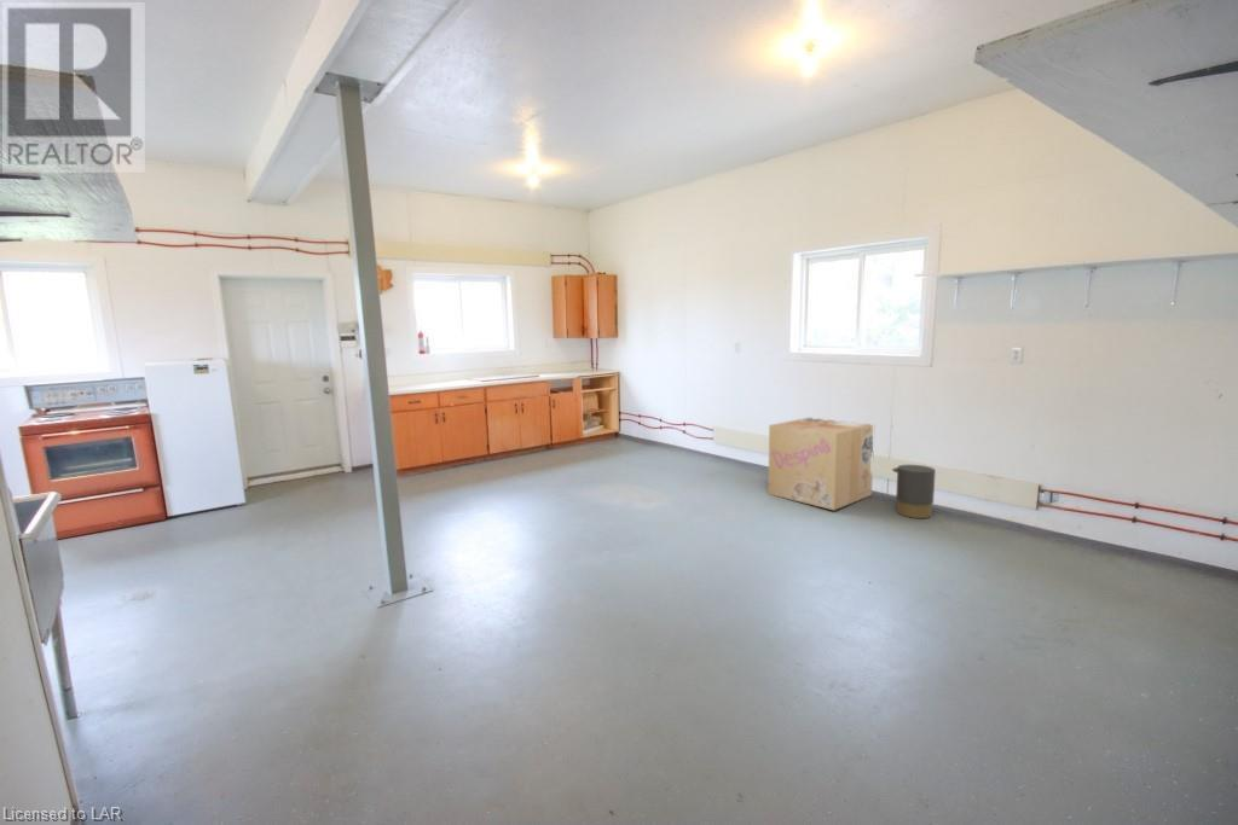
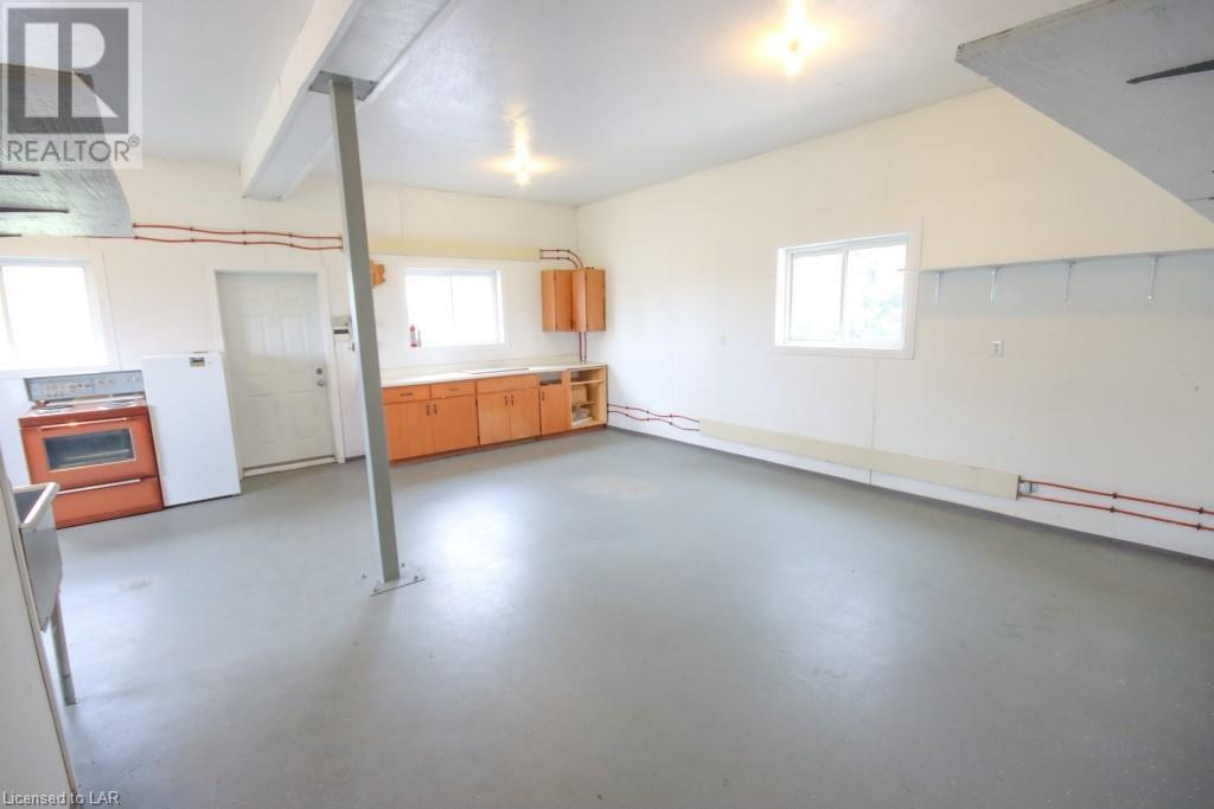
- cardboard box [766,417,874,511]
- trash can [891,464,937,519]
